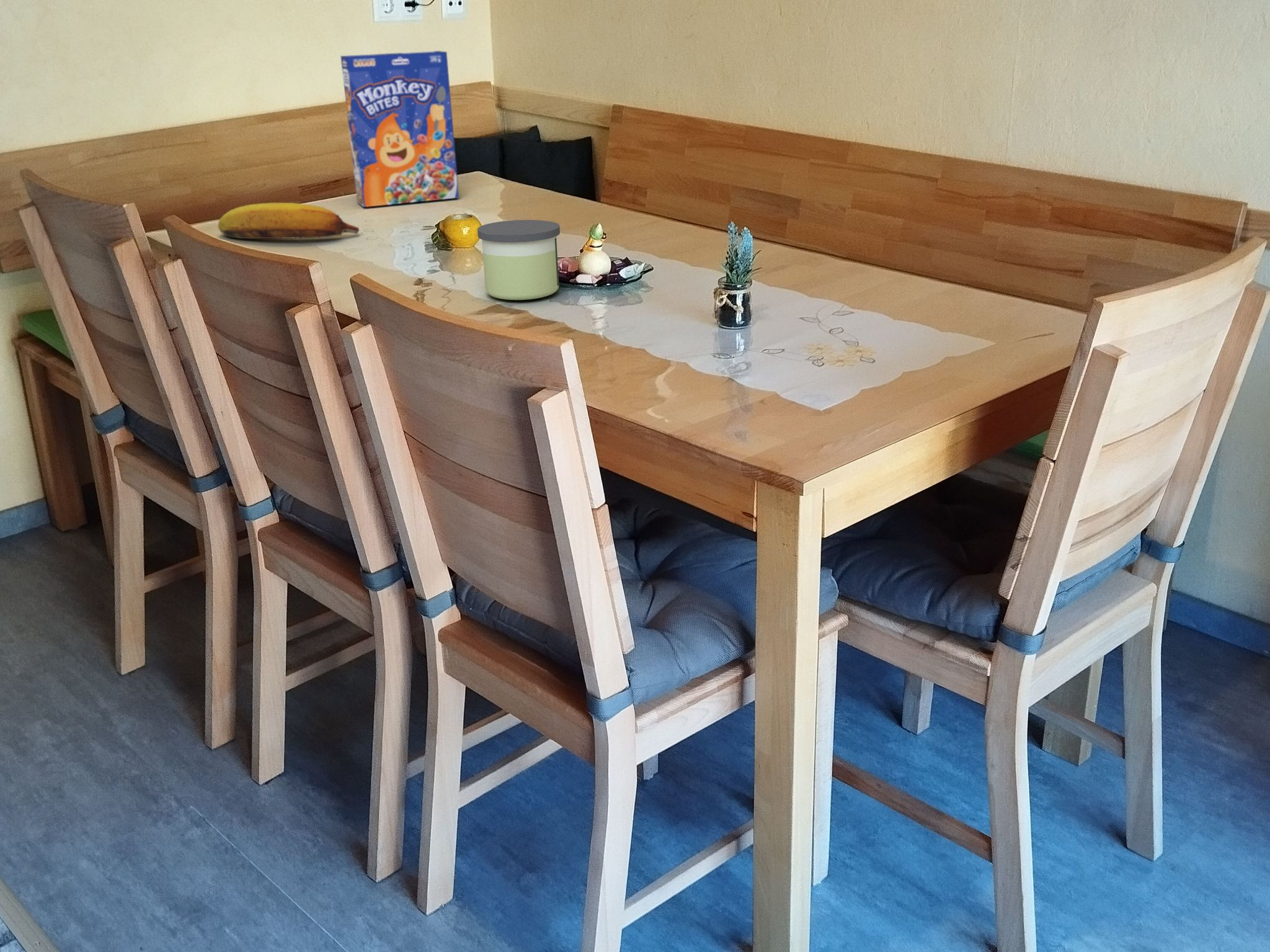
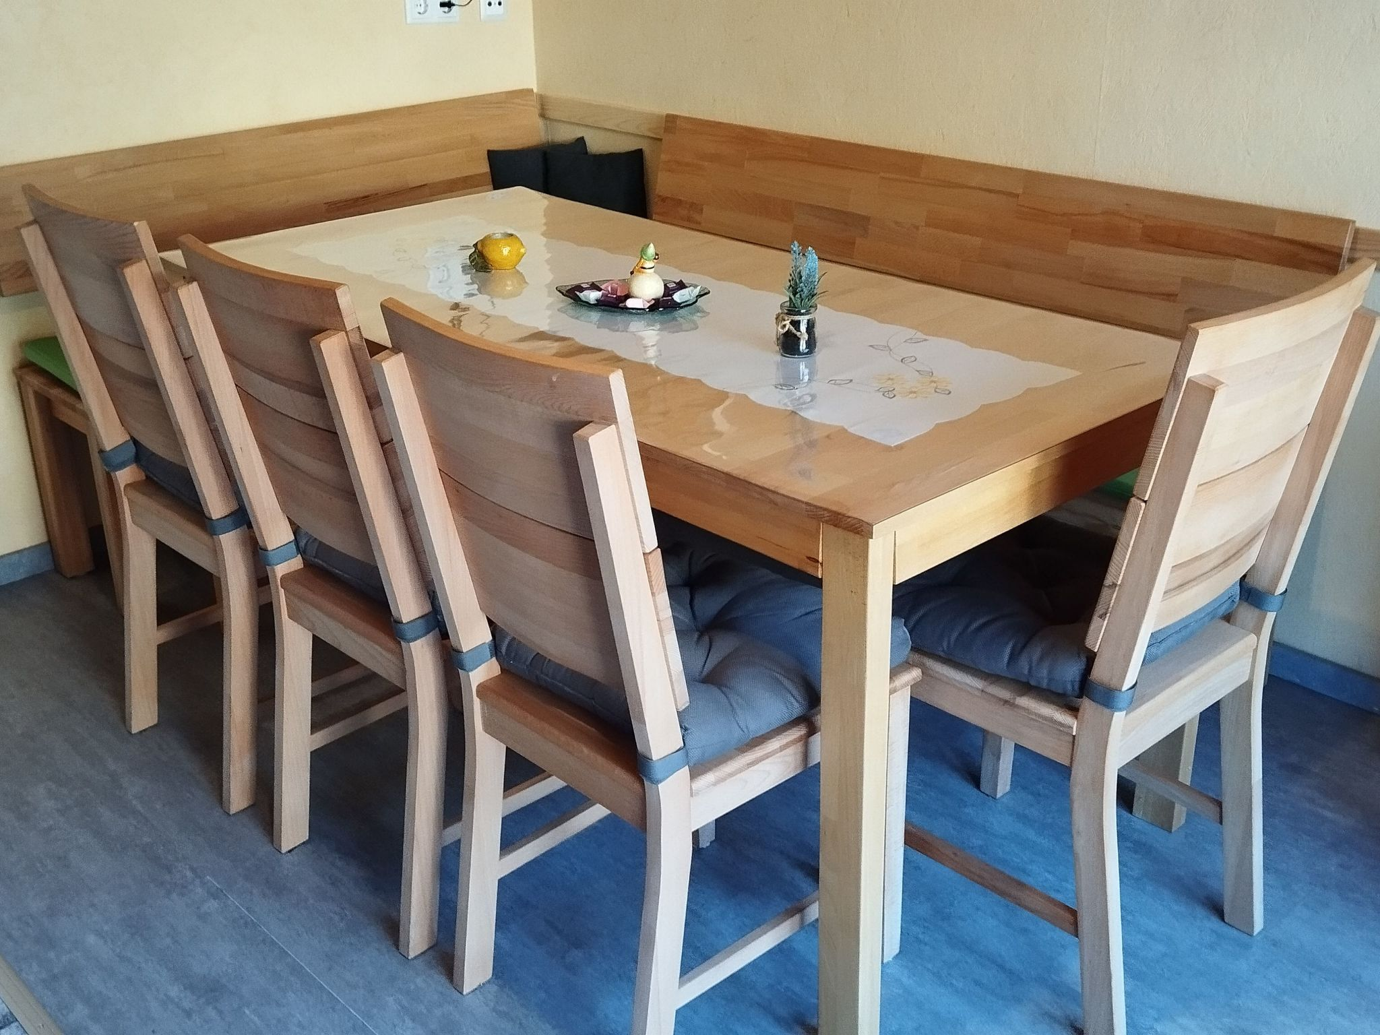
- fruit [218,202,360,239]
- candle [477,219,561,301]
- cereal box [340,50,460,208]
